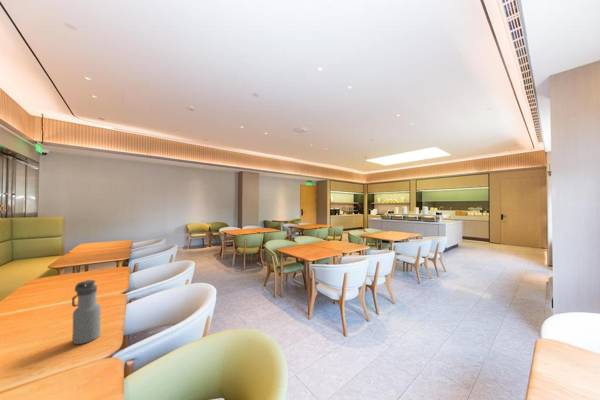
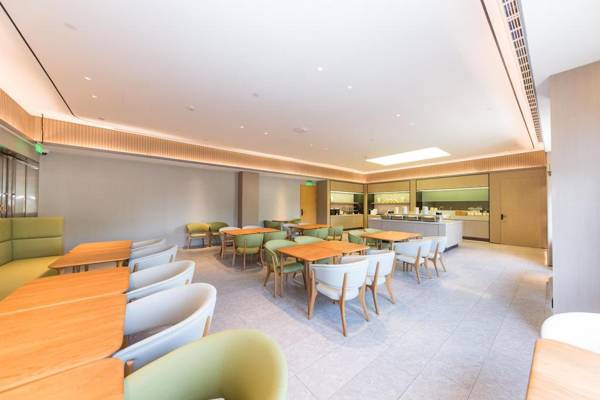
- water bottle [71,279,102,345]
